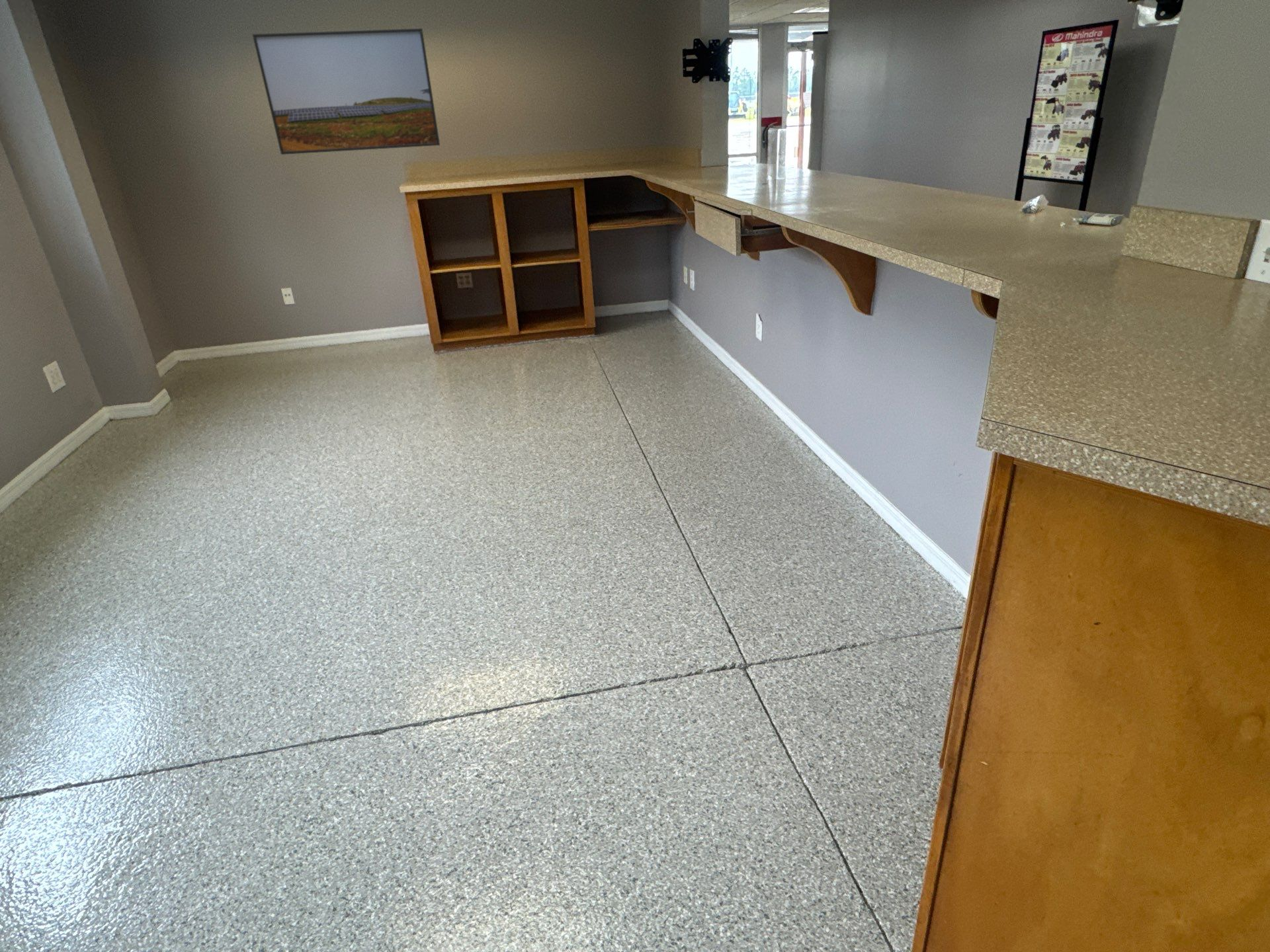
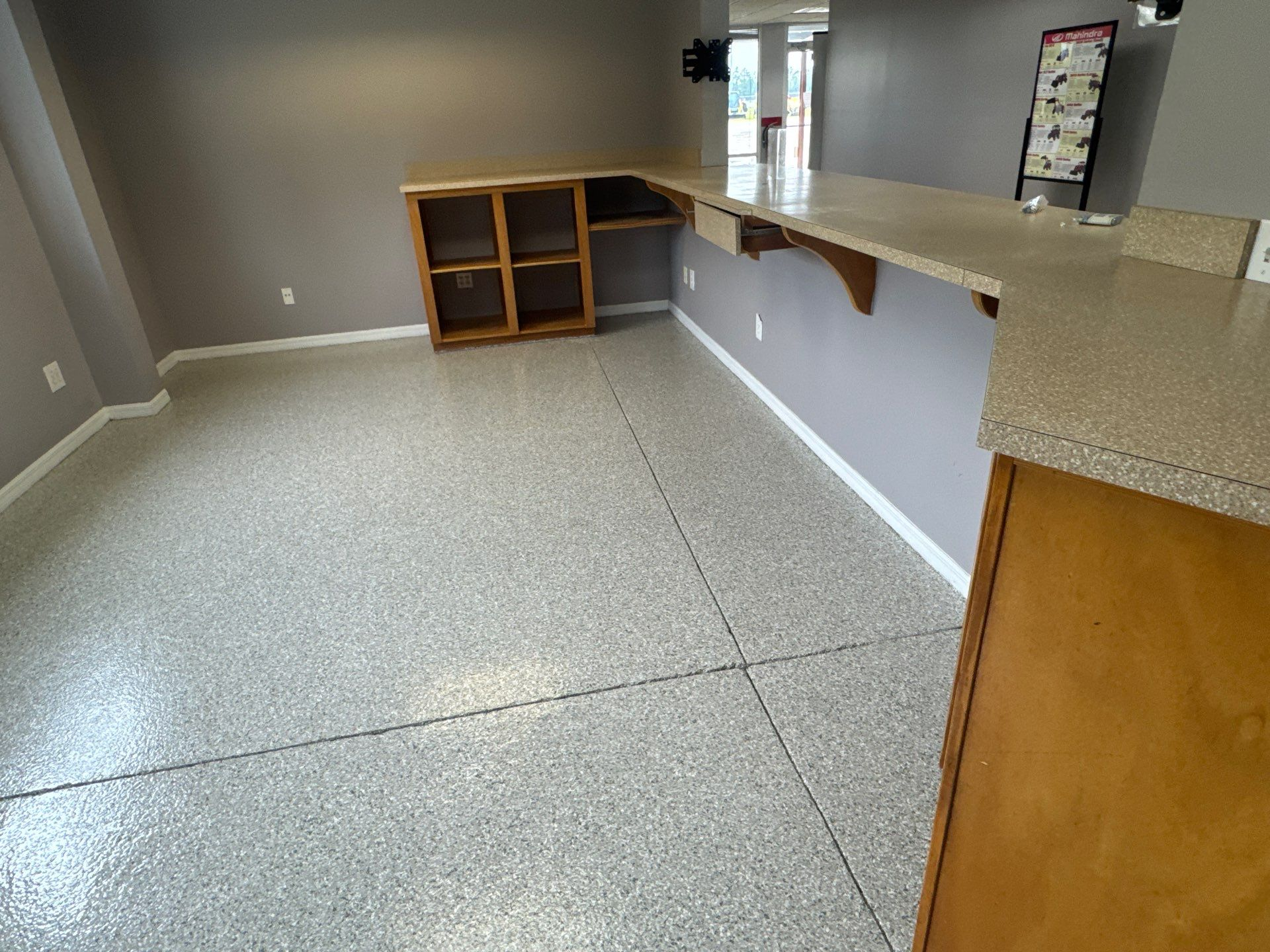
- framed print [252,27,441,155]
